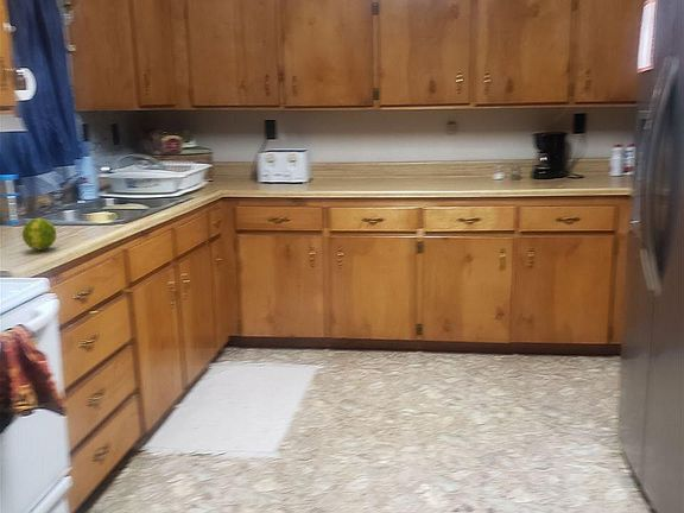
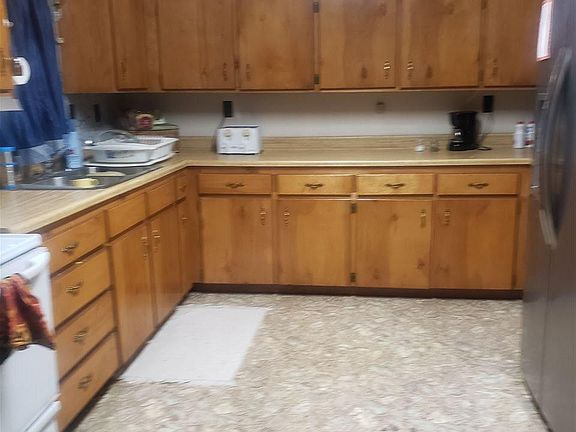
- fruit [21,217,57,251]
